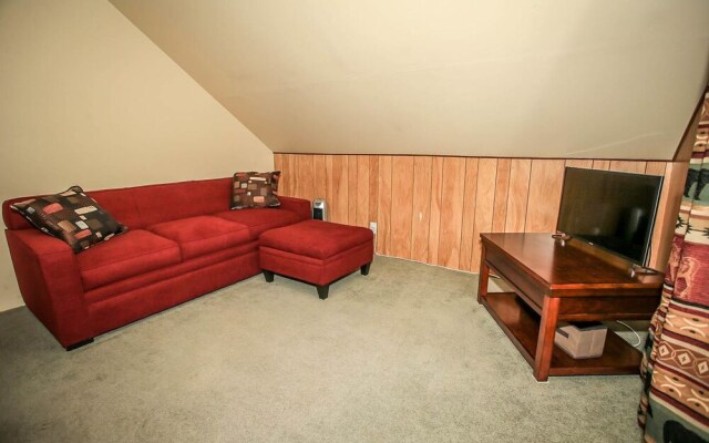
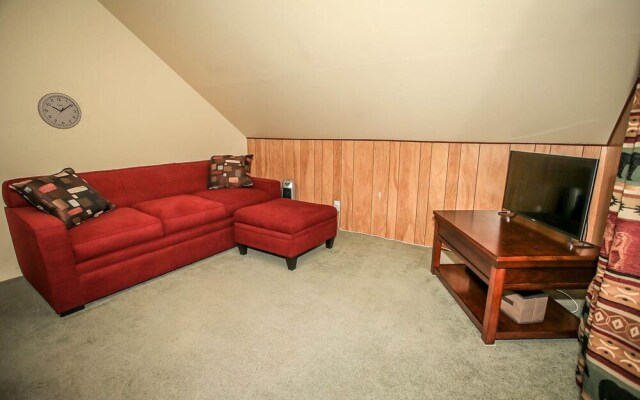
+ wall clock [37,92,82,130]
